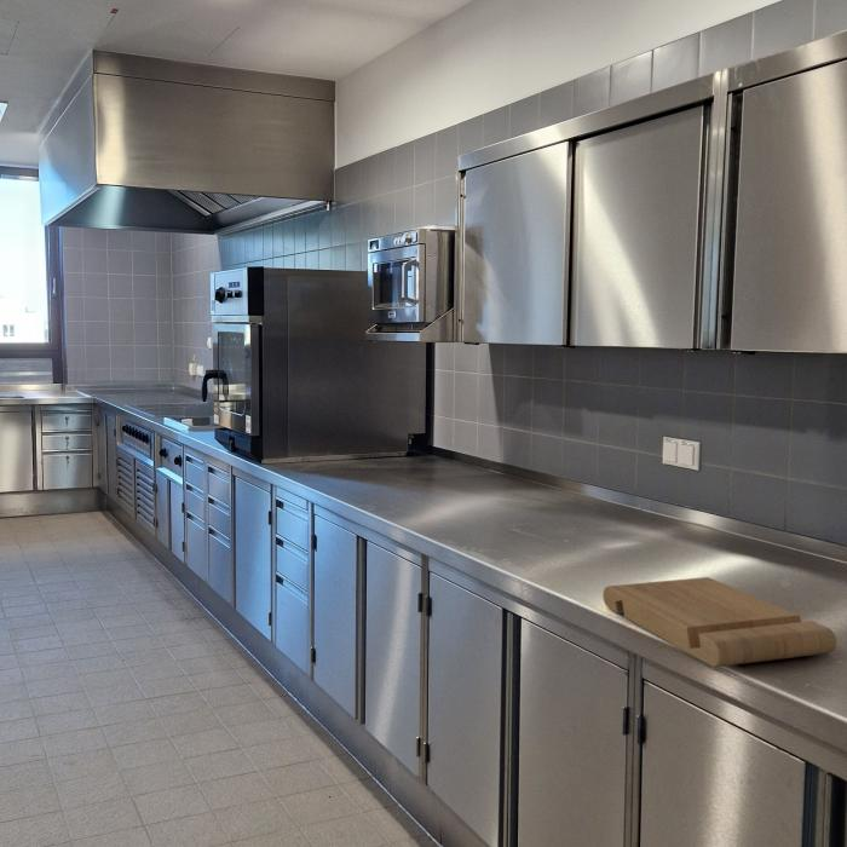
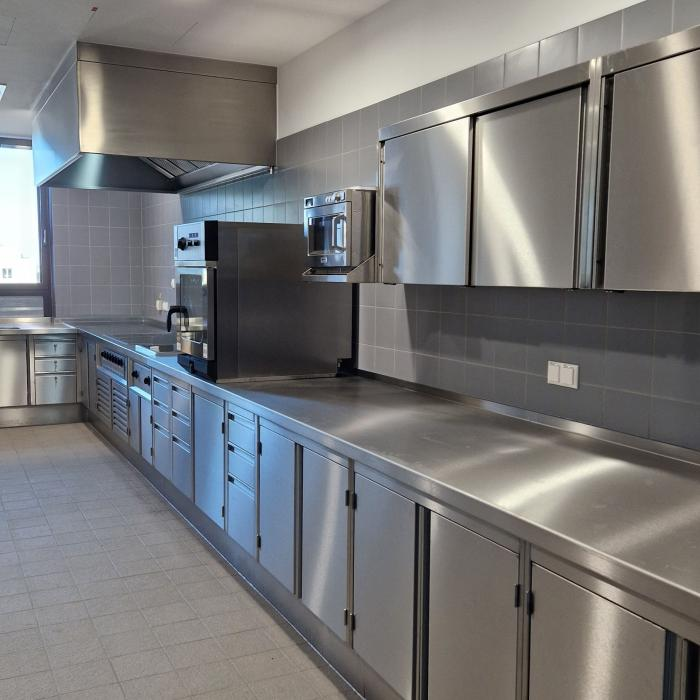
- cutting board [601,576,837,668]
